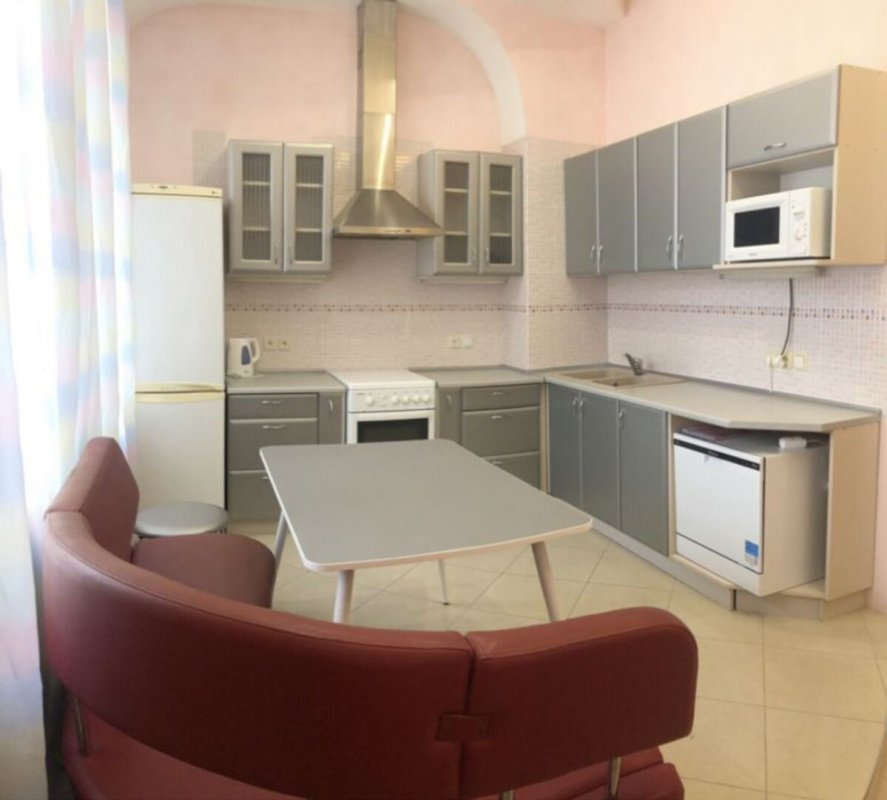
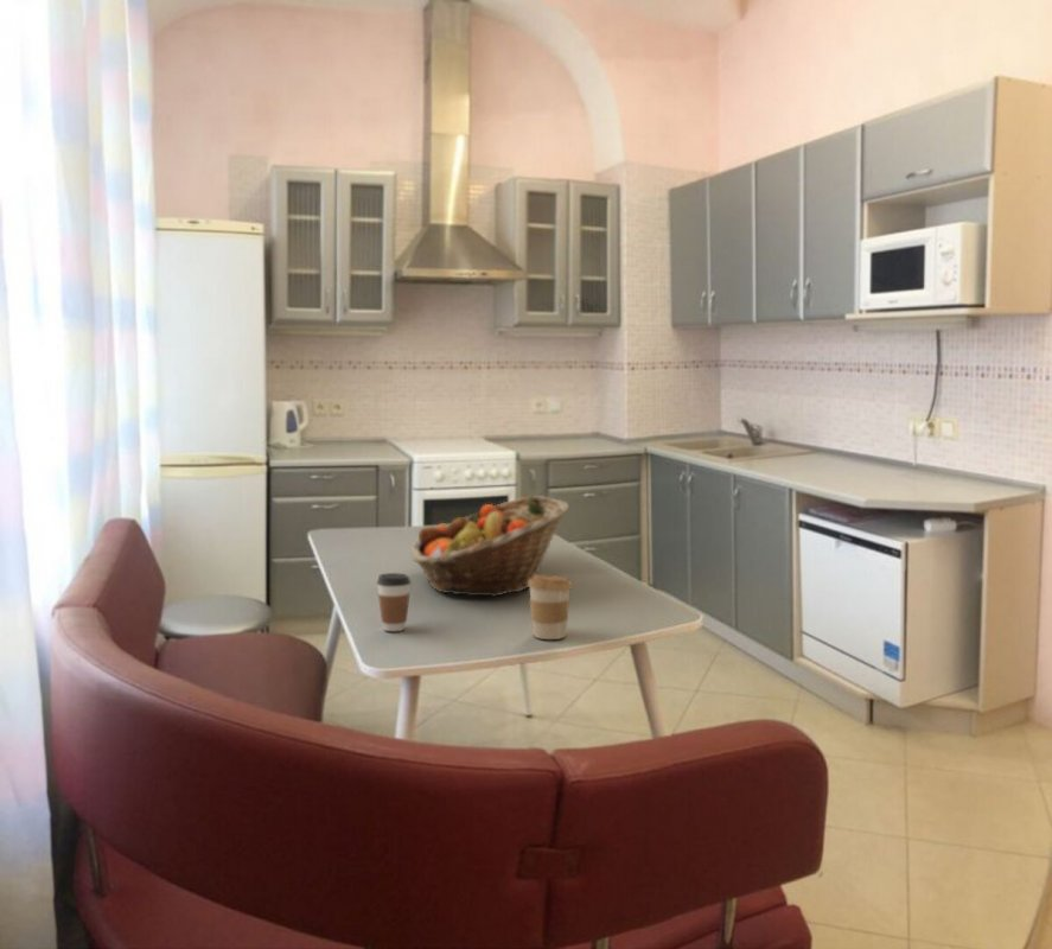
+ coffee cup [376,572,412,632]
+ fruit basket [410,495,569,598]
+ coffee cup [528,573,573,641]
